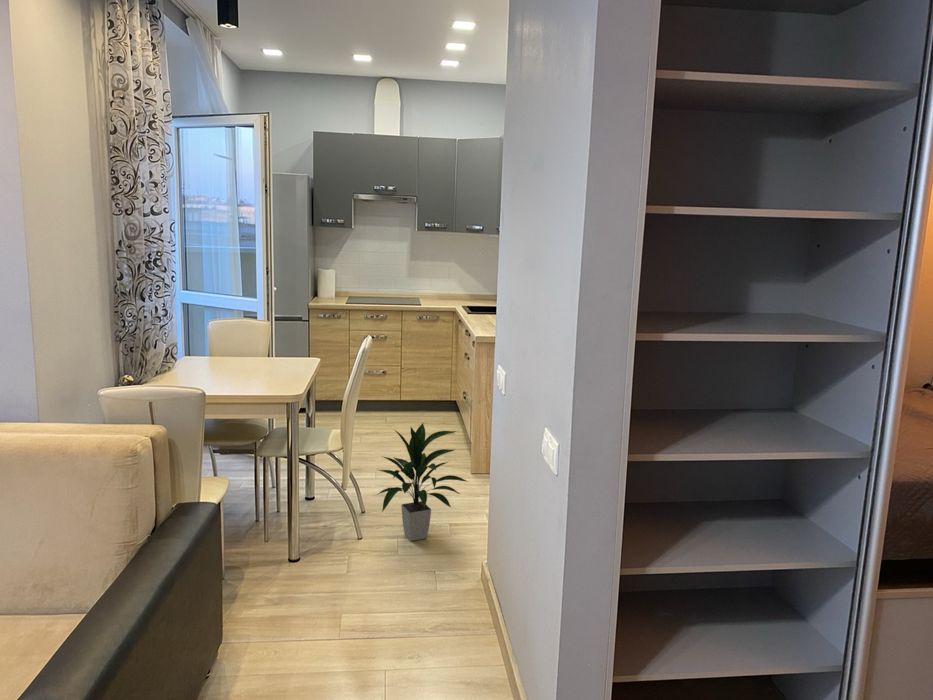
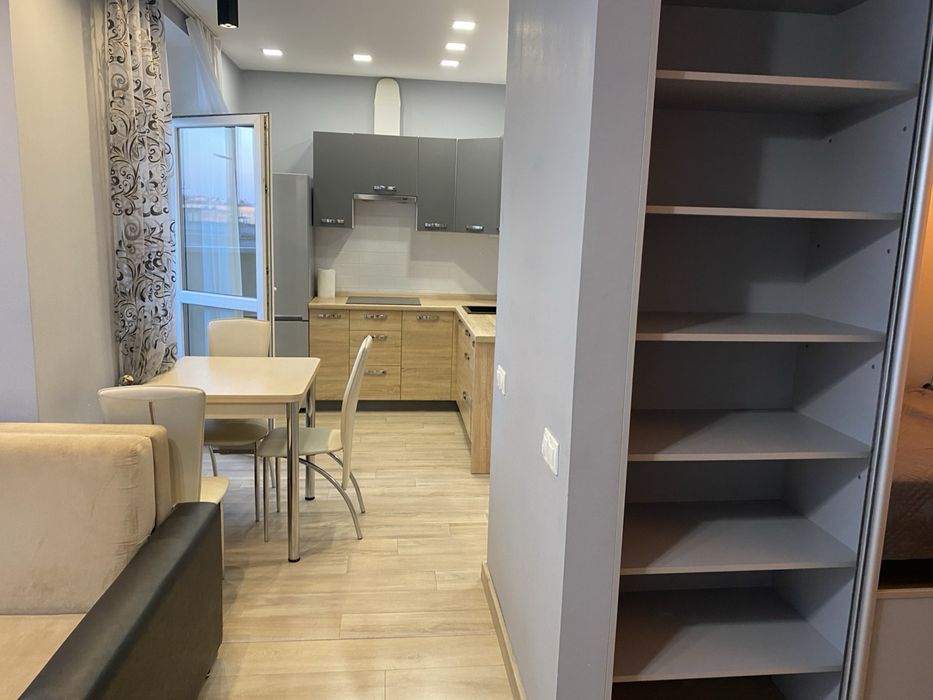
- indoor plant [376,422,469,542]
